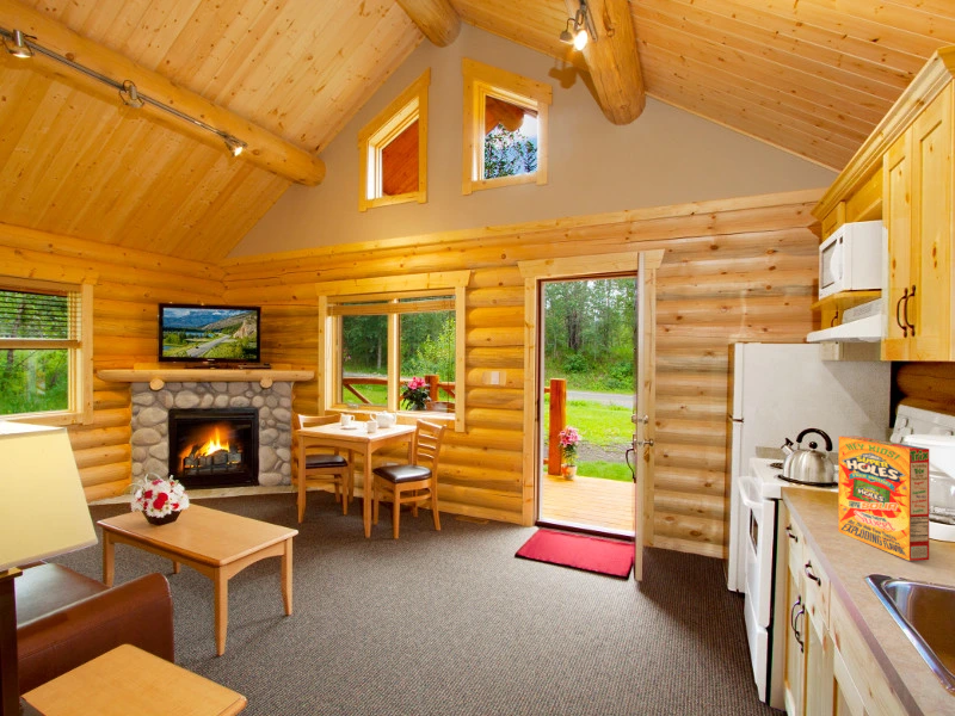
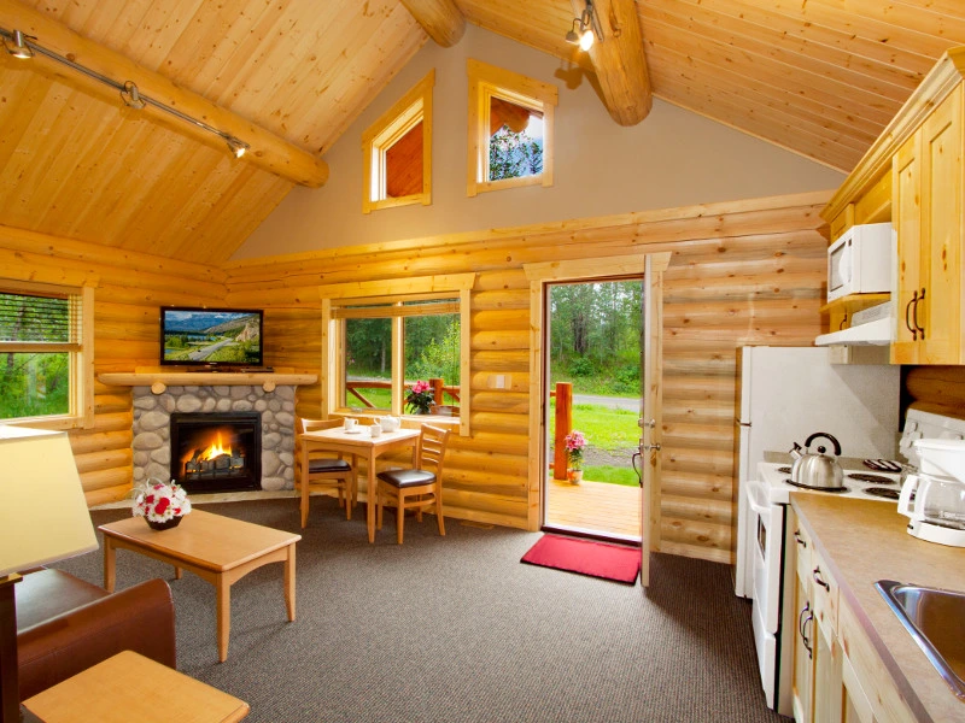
- cereal box [837,434,930,562]
